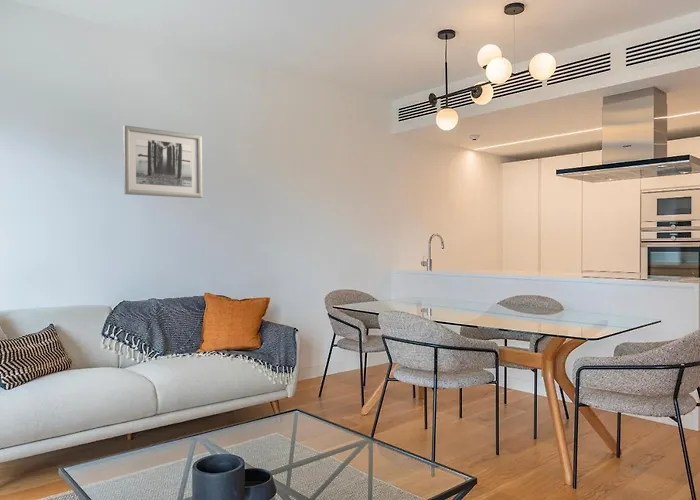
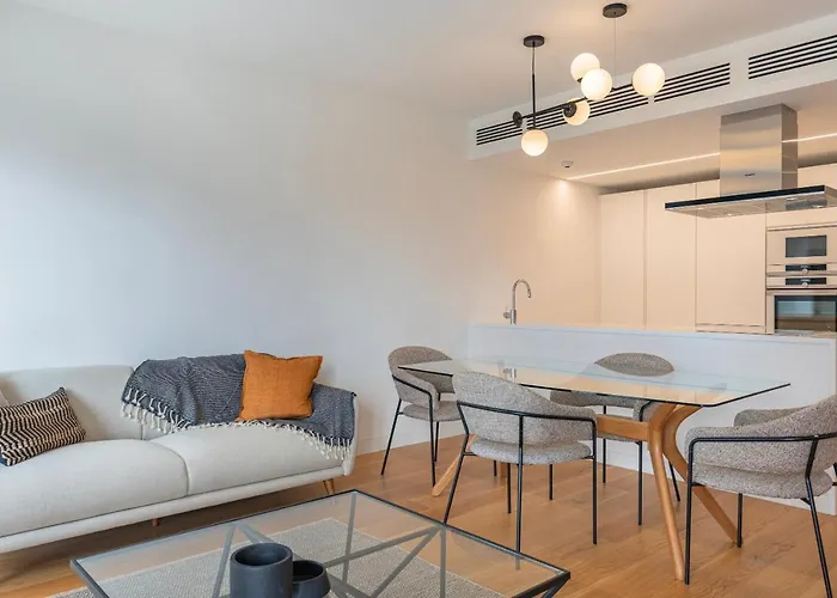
- wall art [122,124,203,199]
